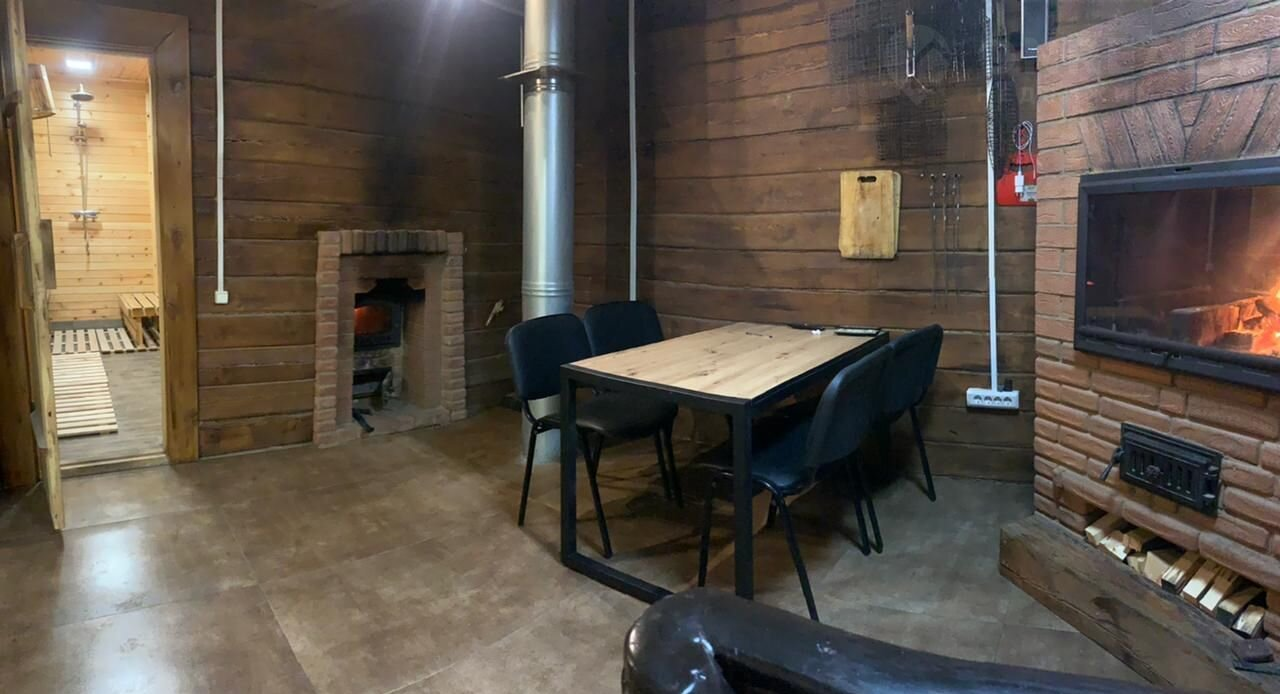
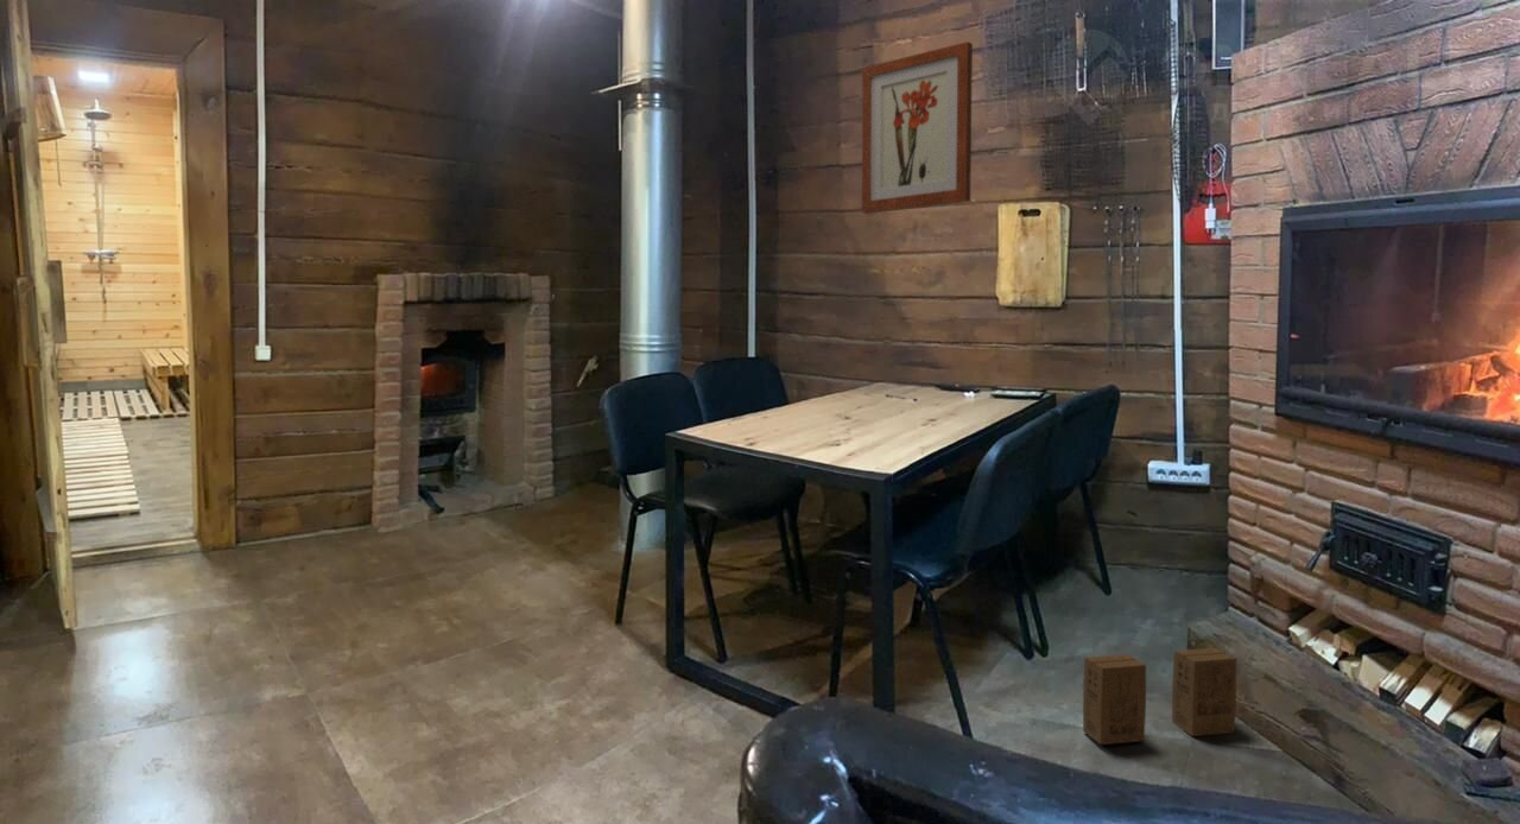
+ wall art [861,40,974,215]
+ cardboard box [1082,647,1237,746]
